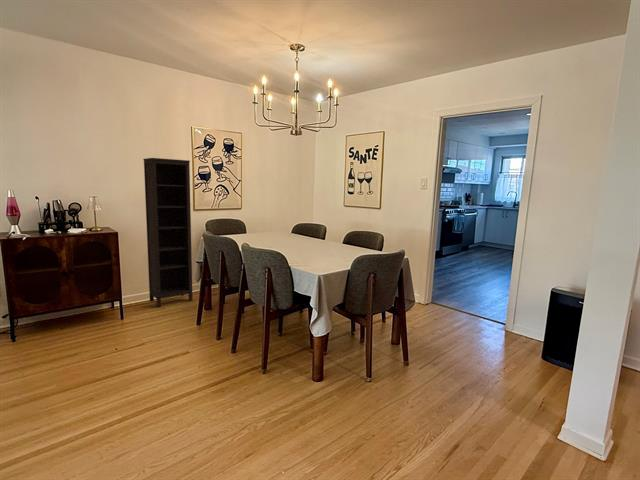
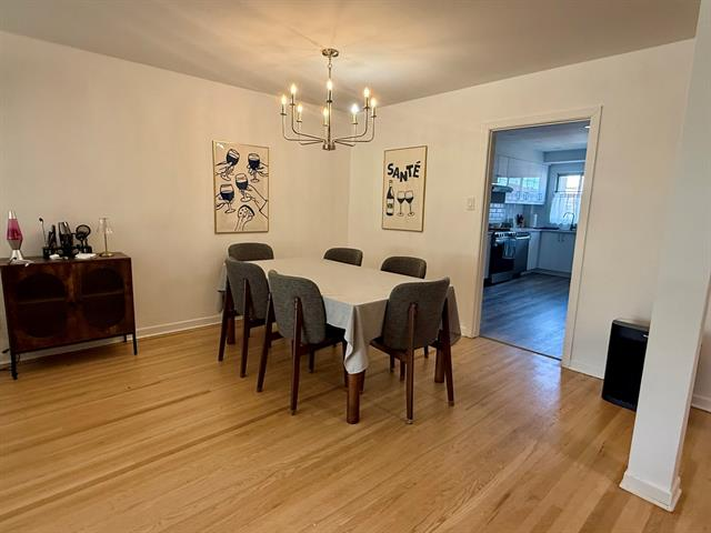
- bookcase [143,157,194,308]
